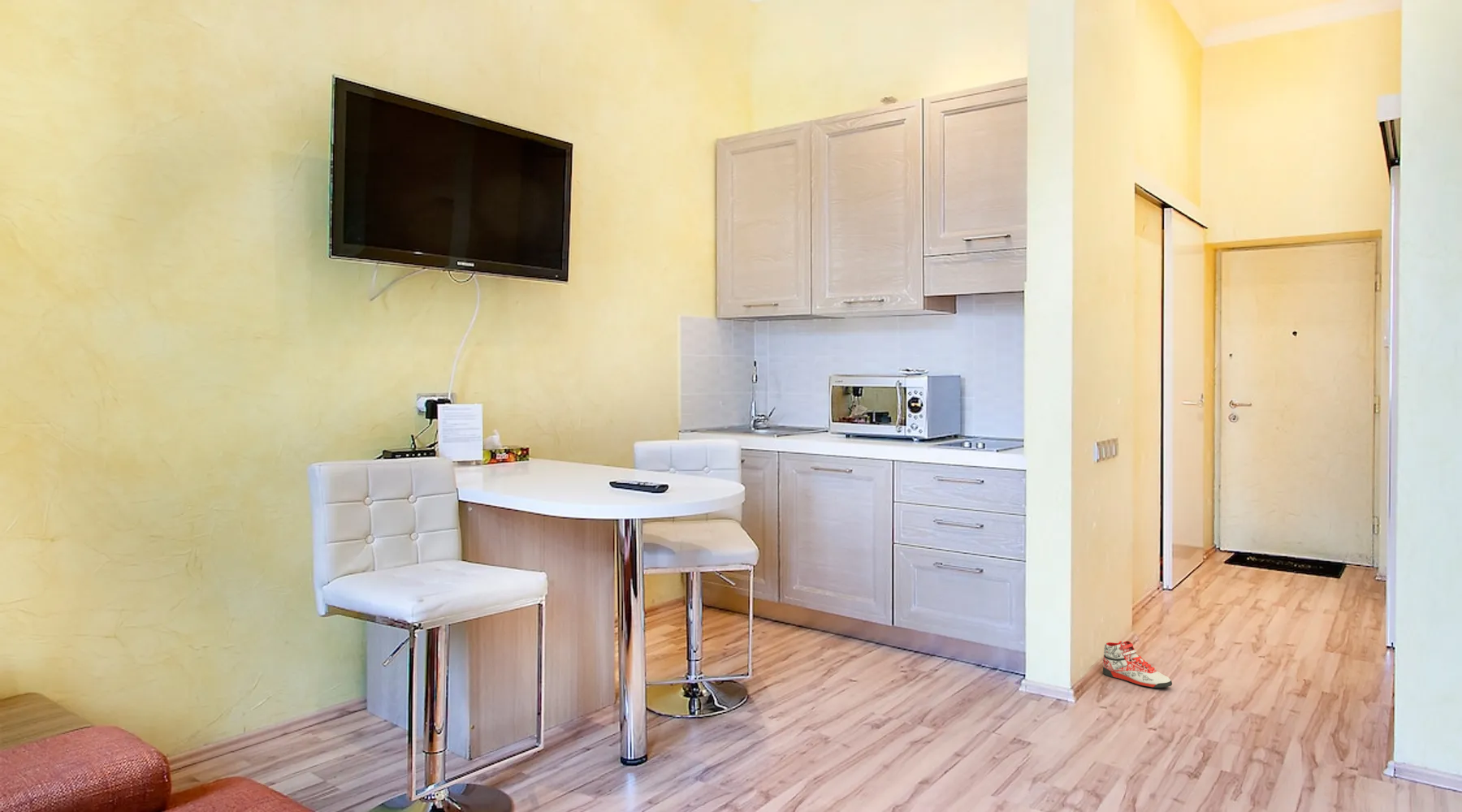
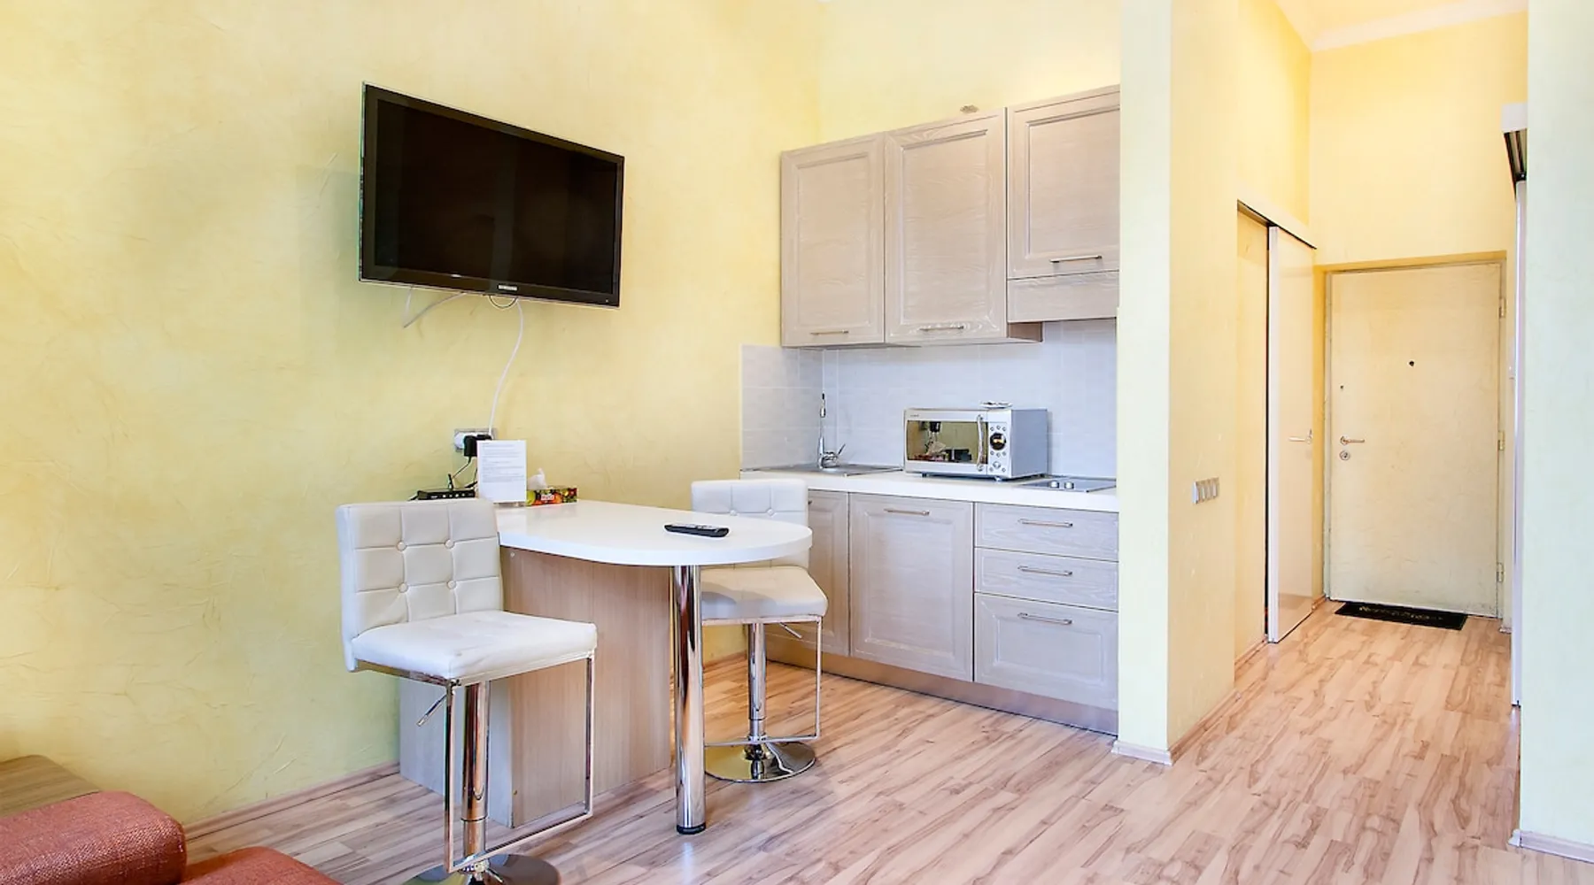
- sneaker [1102,640,1173,689]
